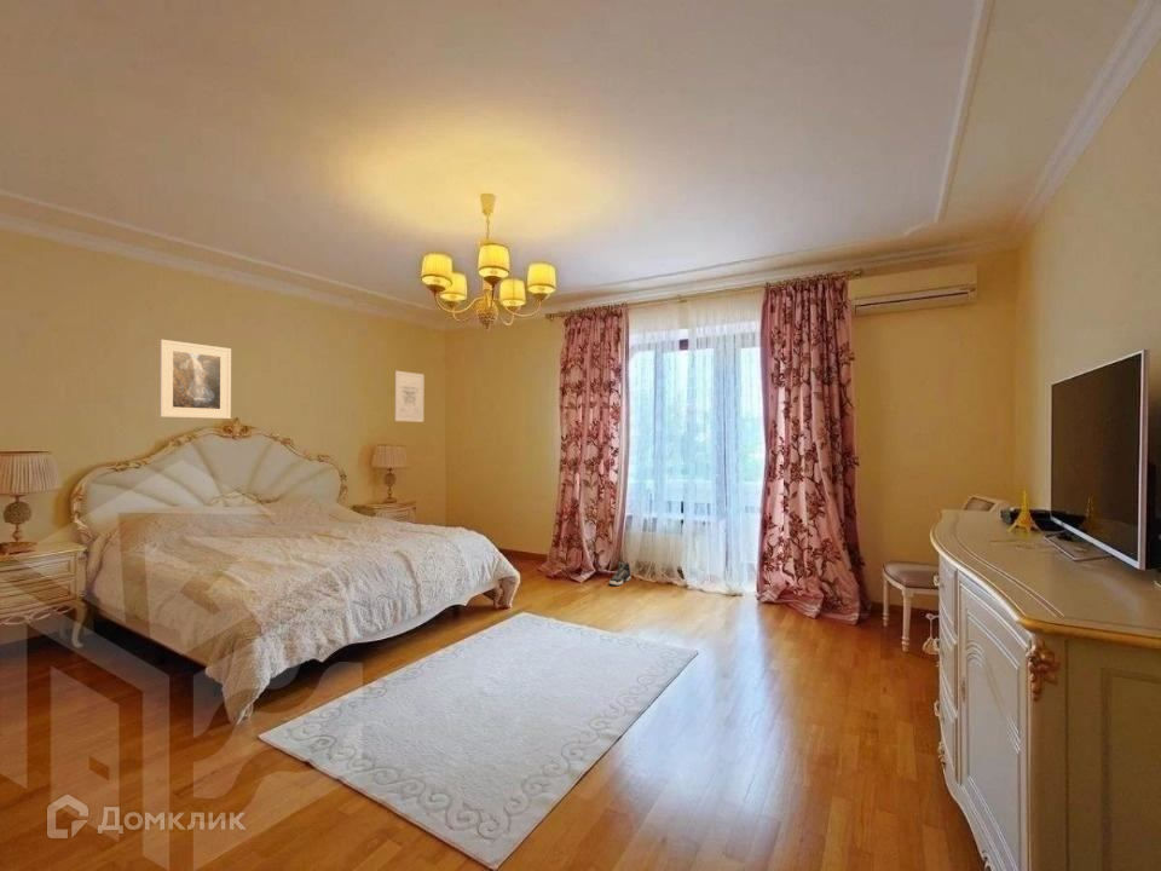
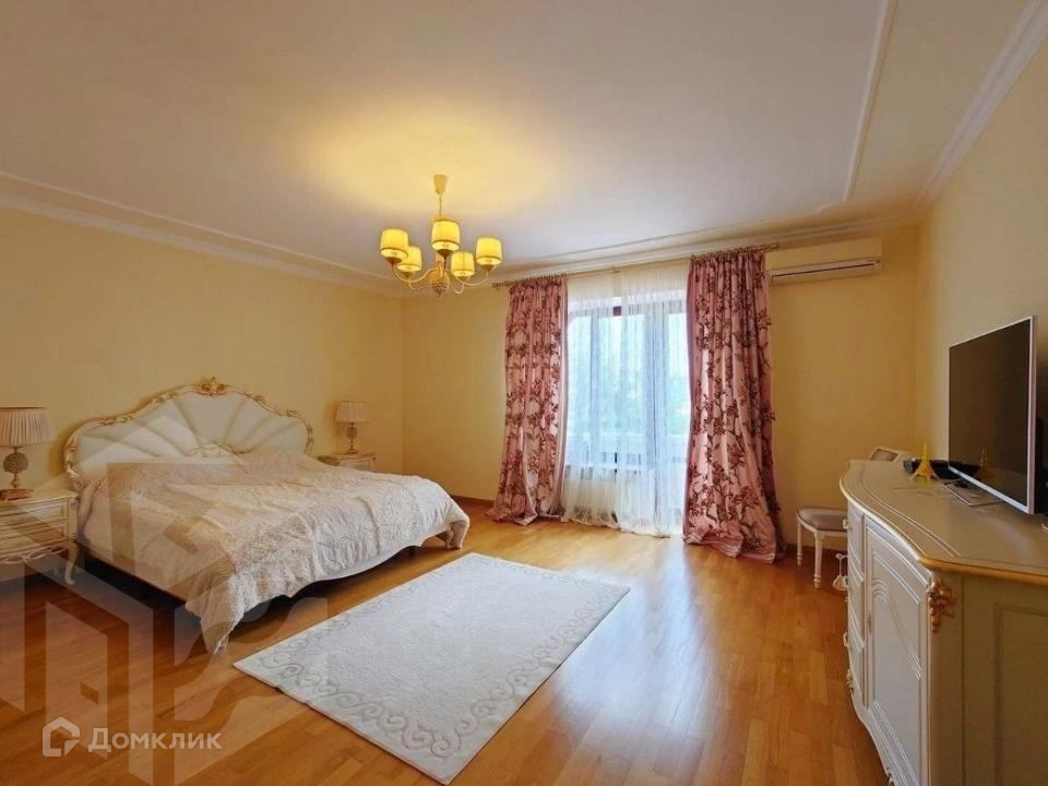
- wall art [393,370,426,423]
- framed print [158,339,232,420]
- sneaker [608,561,633,587]
